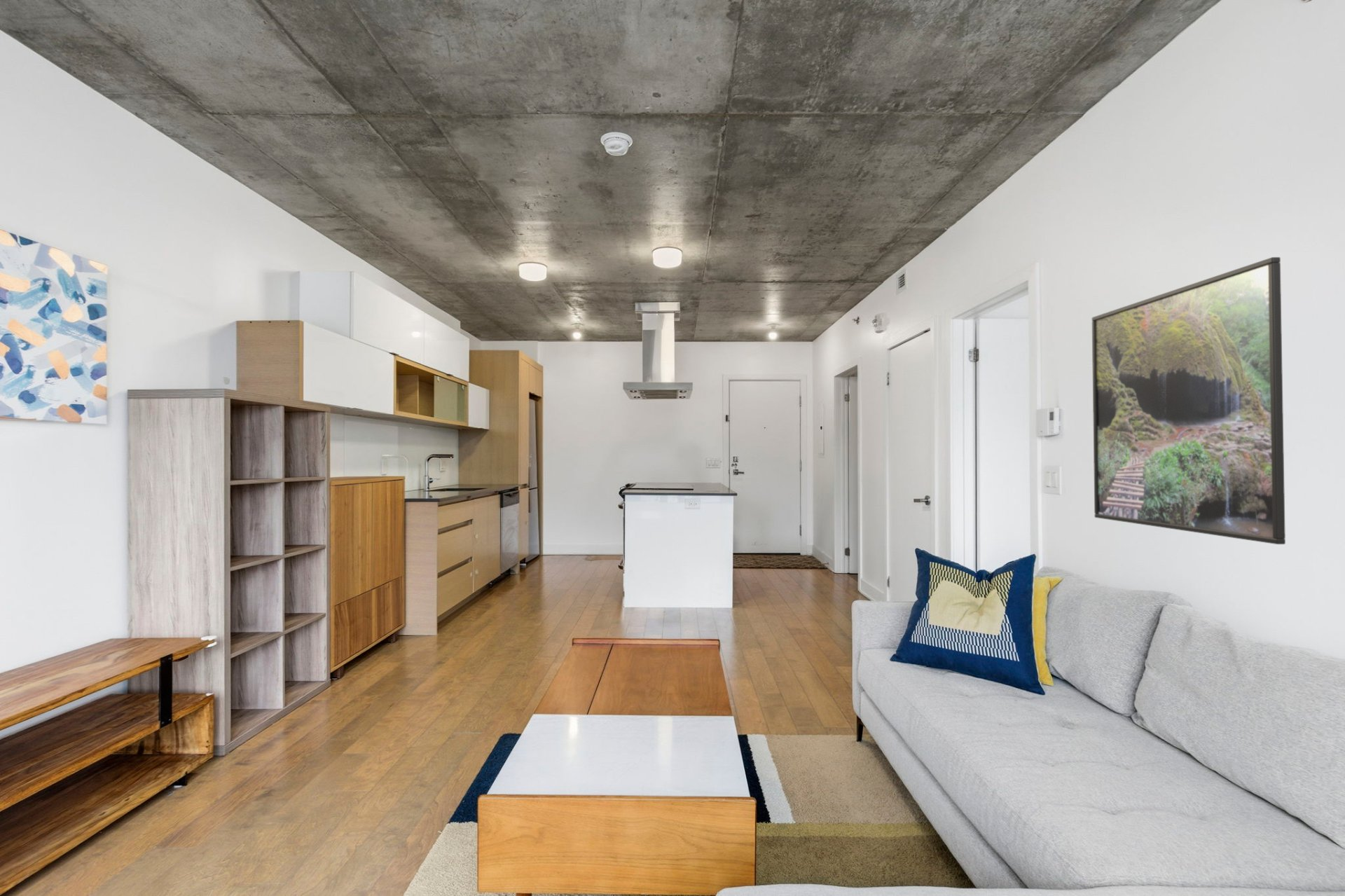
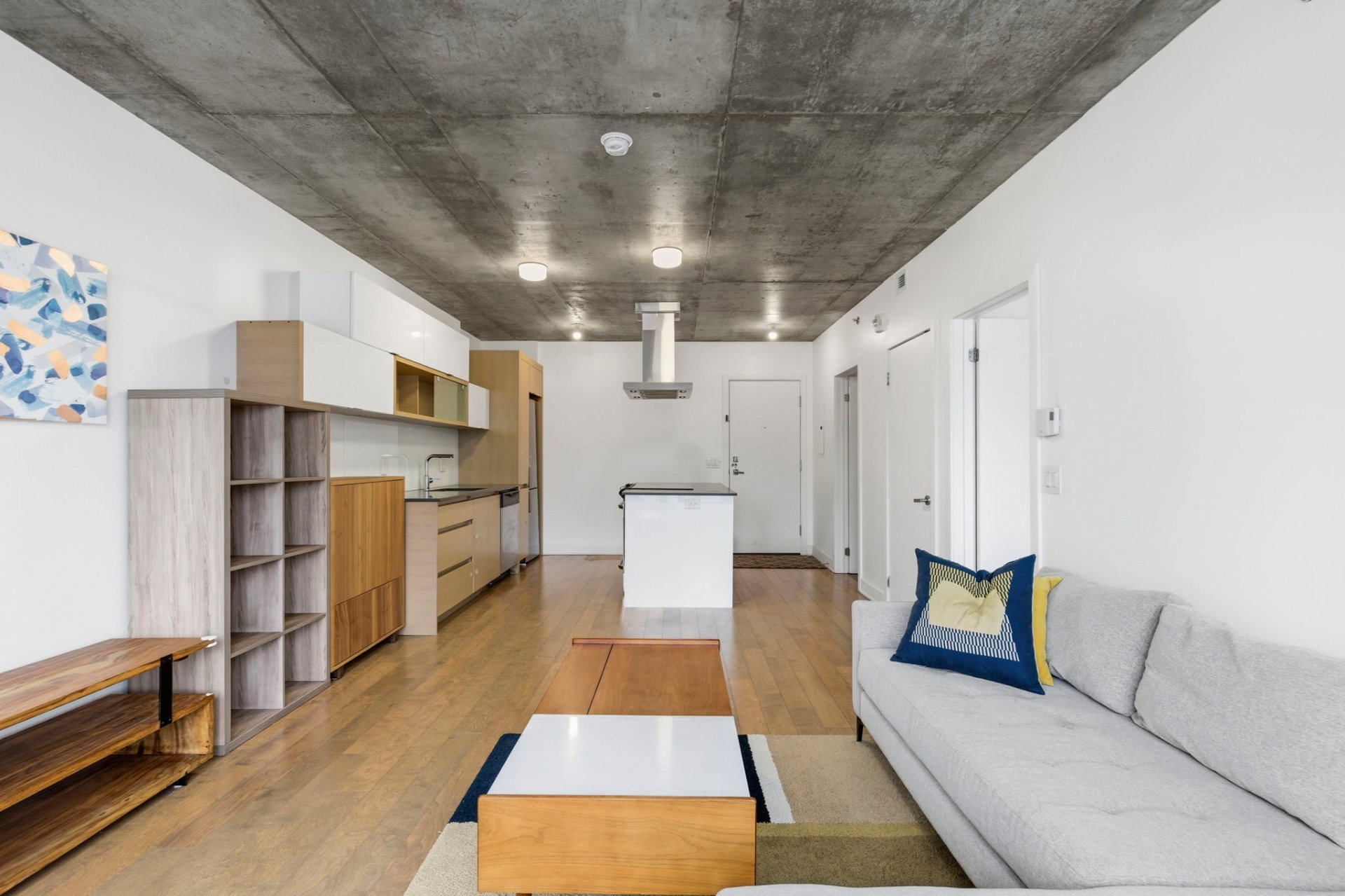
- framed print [1091,256,1286,545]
